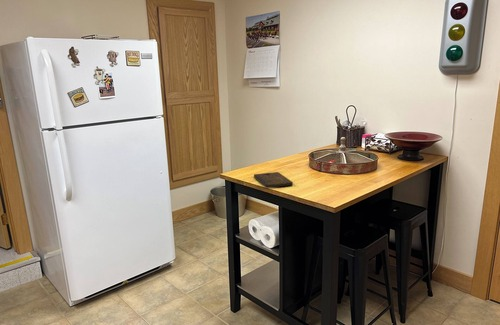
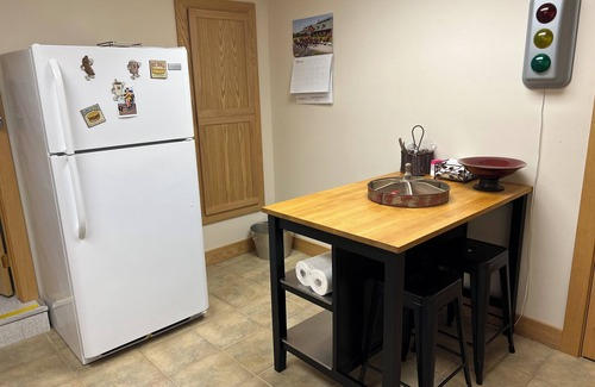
- cutting board [253,171,294,189]
